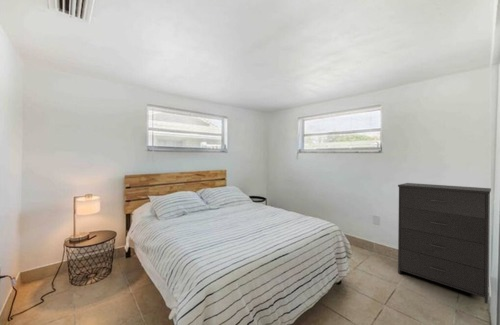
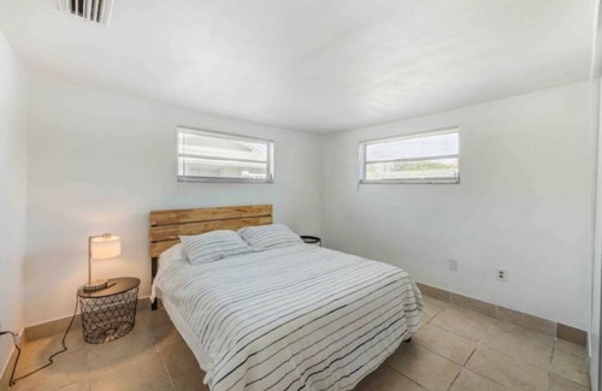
- dresser [397,182,492,305]
